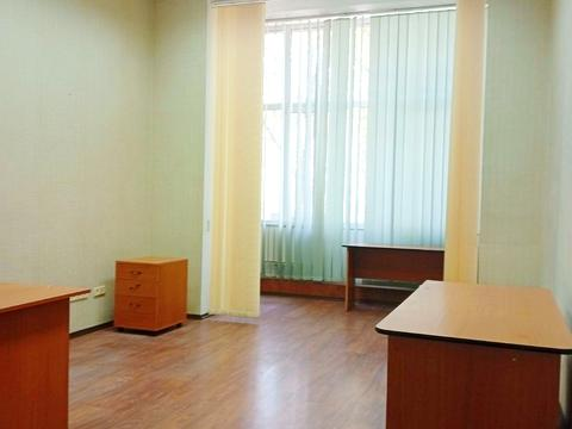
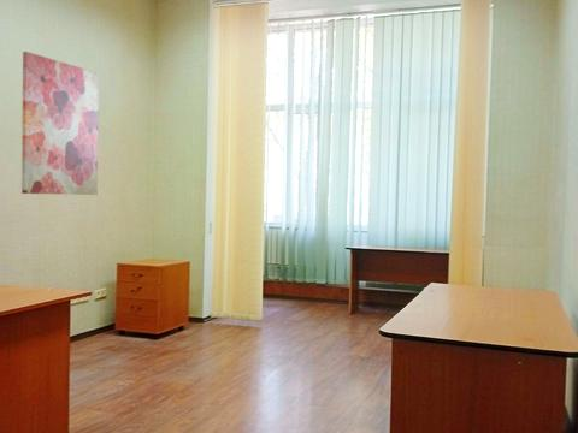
+ wall art [20,51,100,196]
